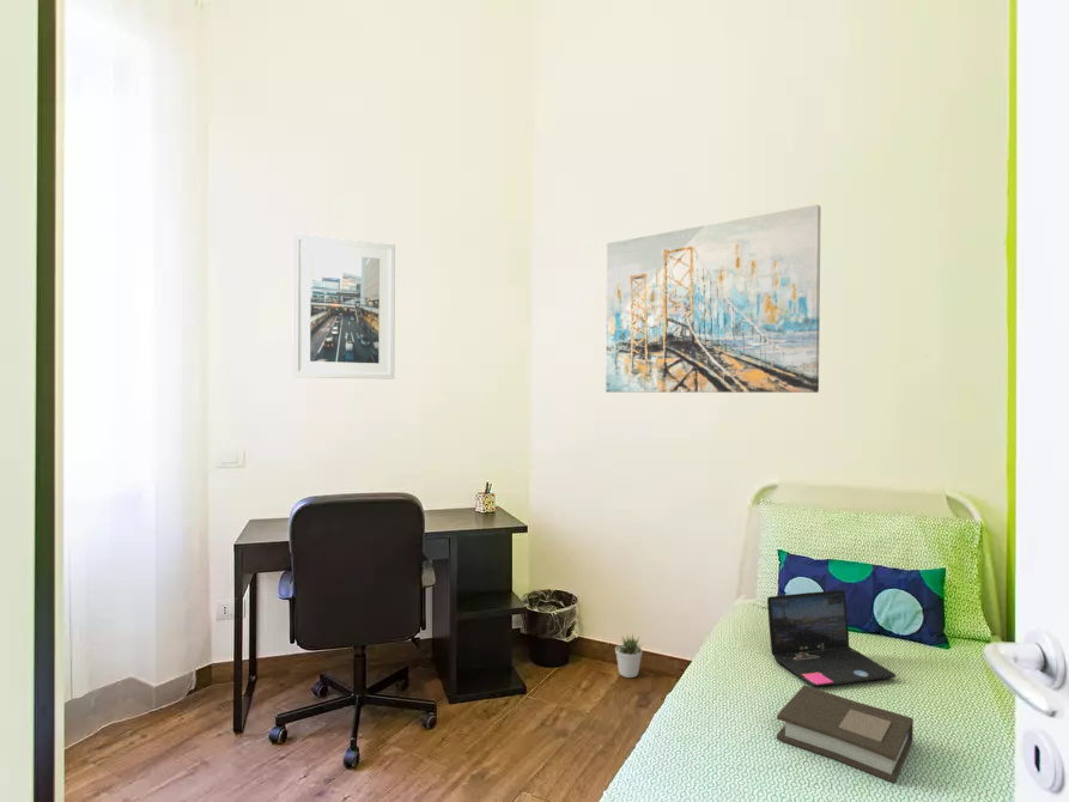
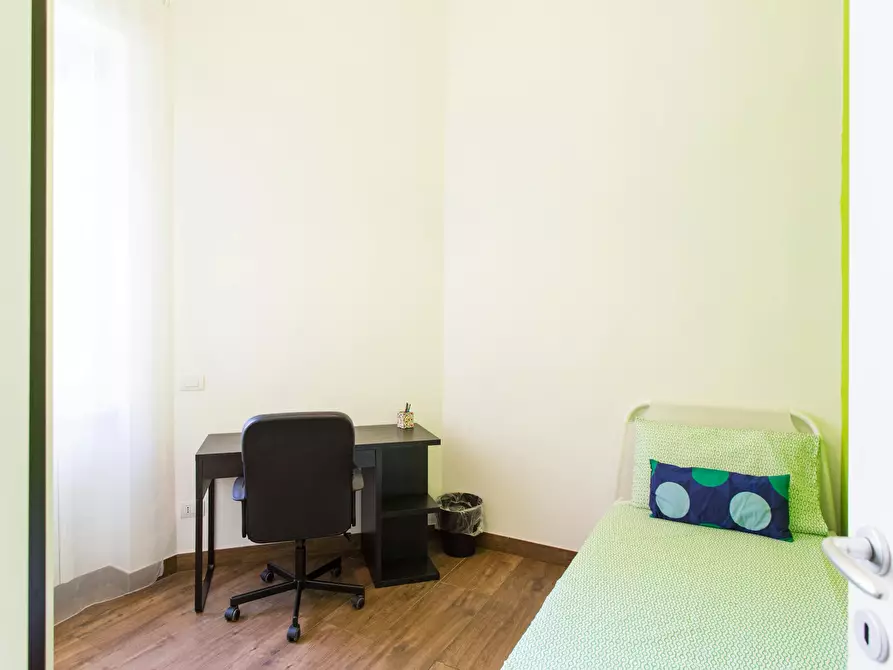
- wall art [605,203,822,394]
- laptop [766,589,898,687]
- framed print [291,232,396,381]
- potted plant [614,632,644,679]
- book [776,683,915,784]
